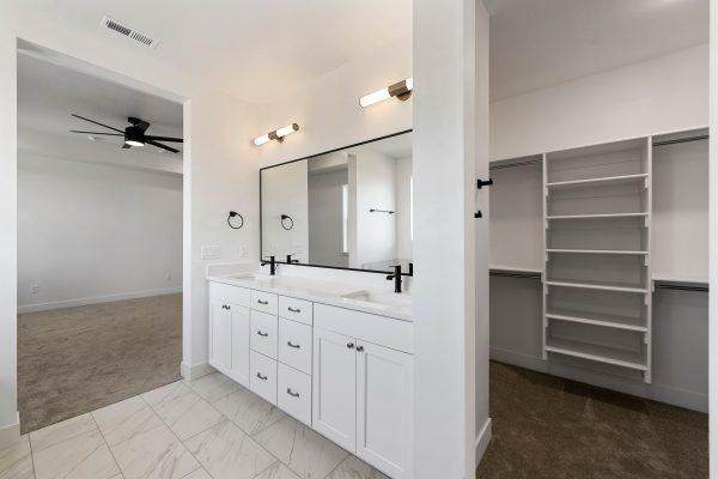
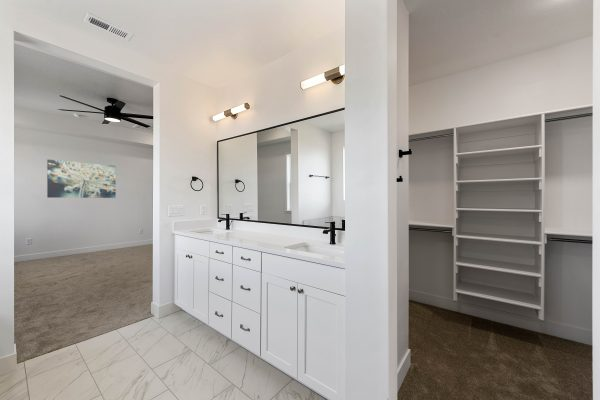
+ wall art [46,159,117,199]
